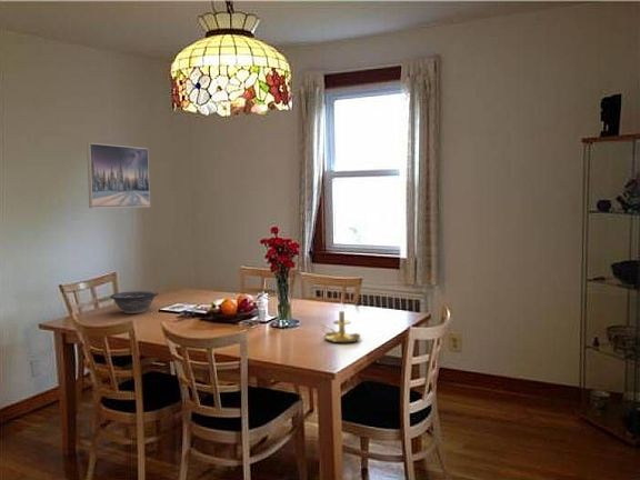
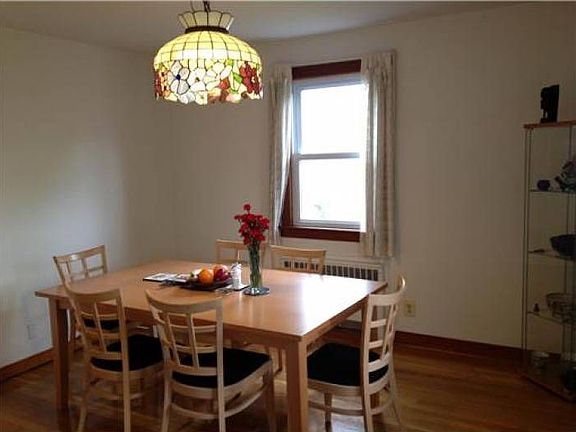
- candle holder [319,300,361,343]
- decorative bowl [109,290,159,314]
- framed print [86,142,151,209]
